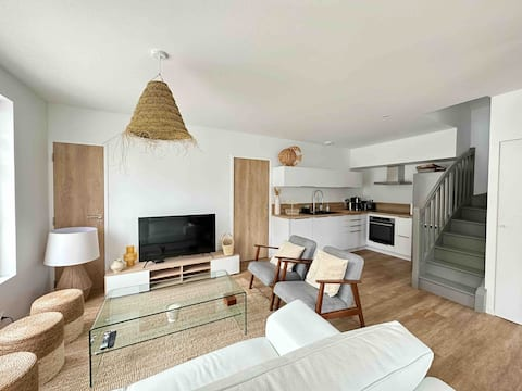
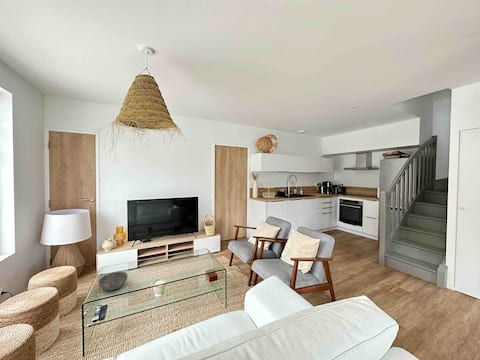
+ bowl [97,271,128,291]
